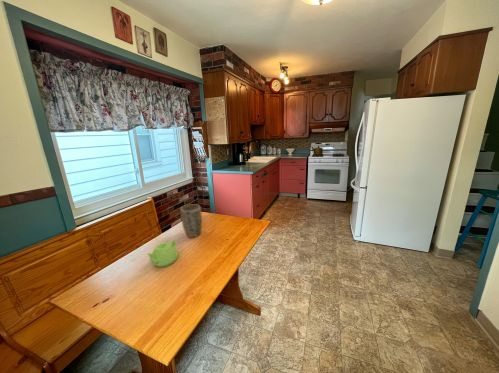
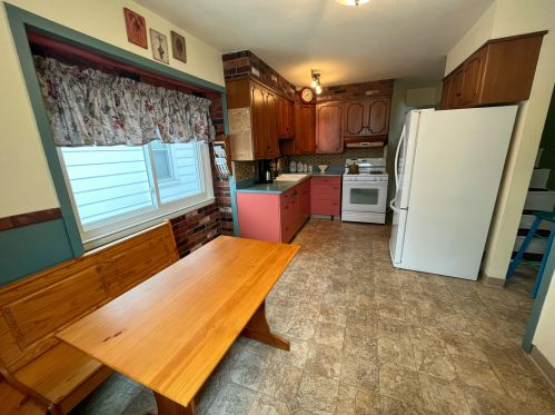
- teapot [146,238,179,268]
- plant pot [180,204,203,238]
